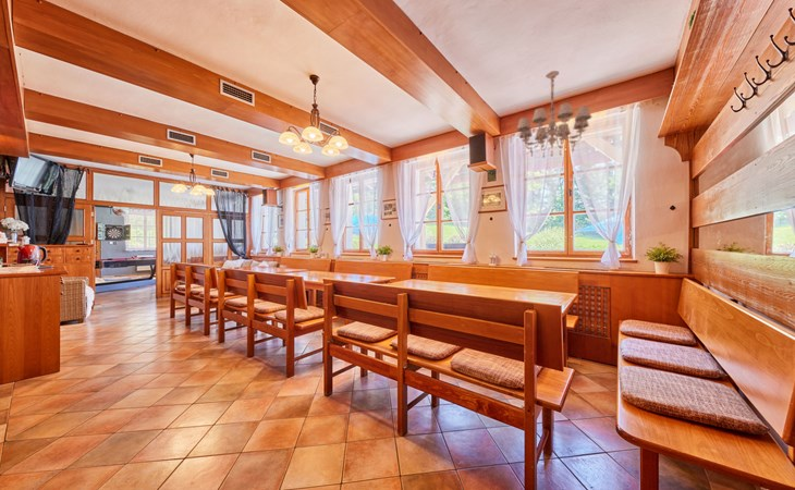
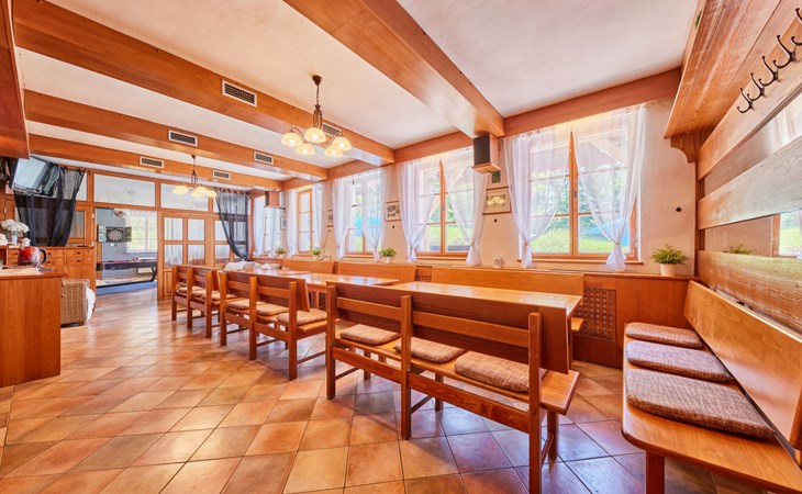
- chandelier [516,70,594,159]
